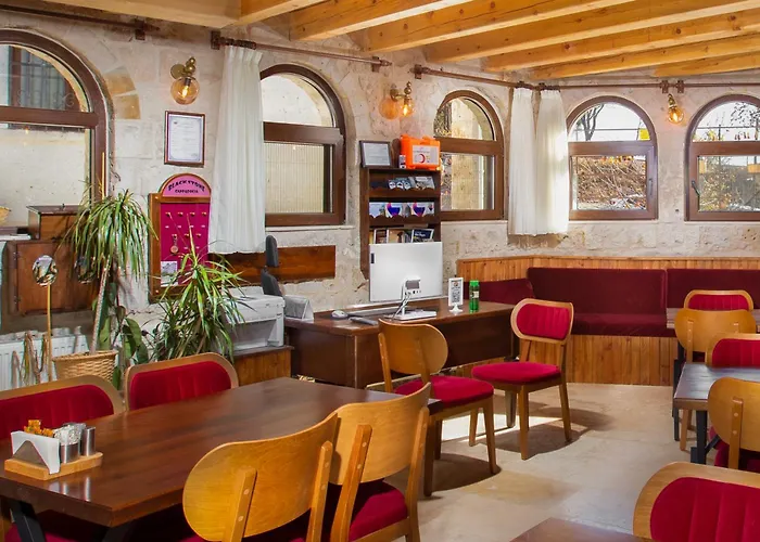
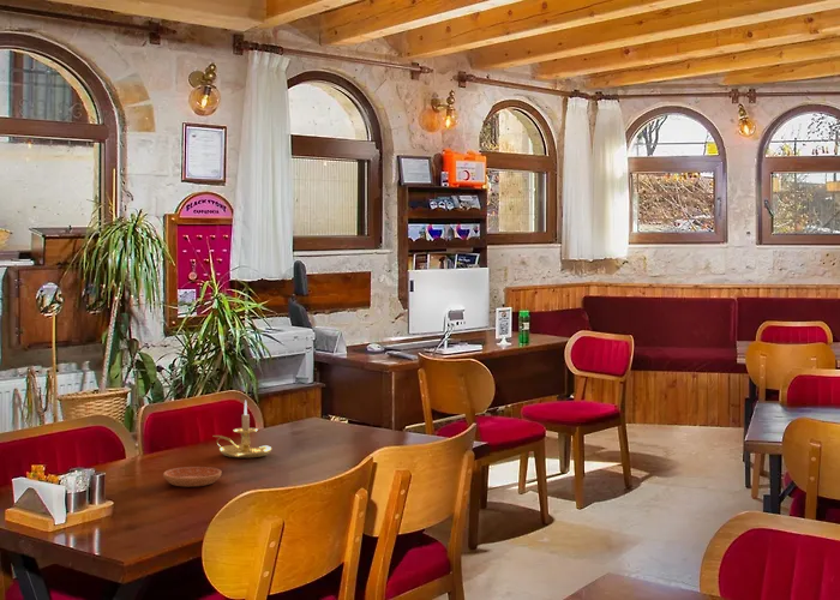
+ saucer [162,466,222,487]
+ candle holder [211,400,274,458]
